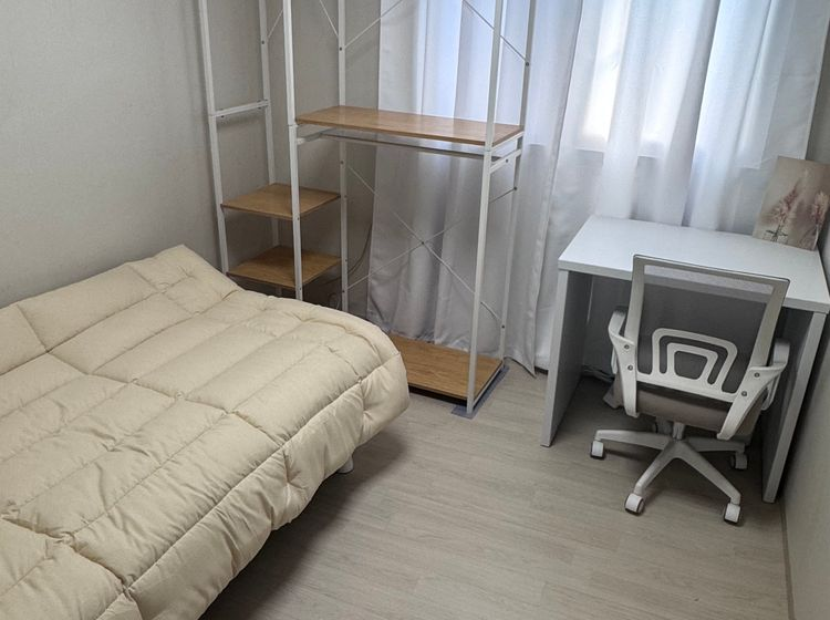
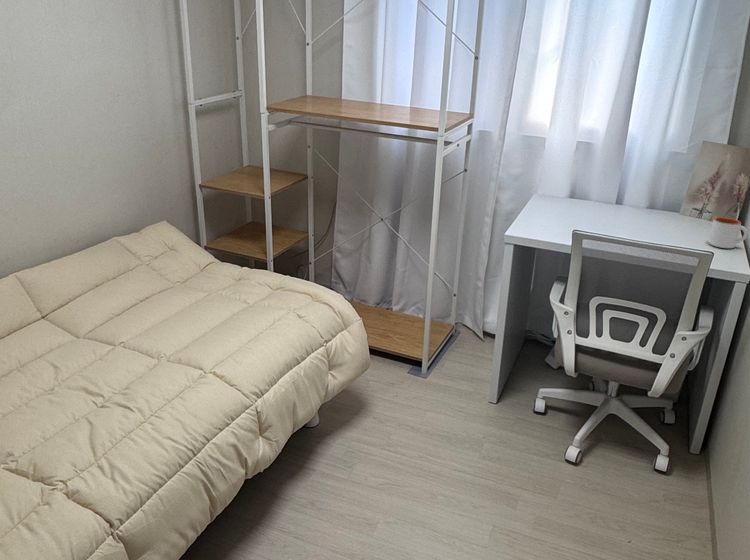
+ mug [707,216,749,249]
